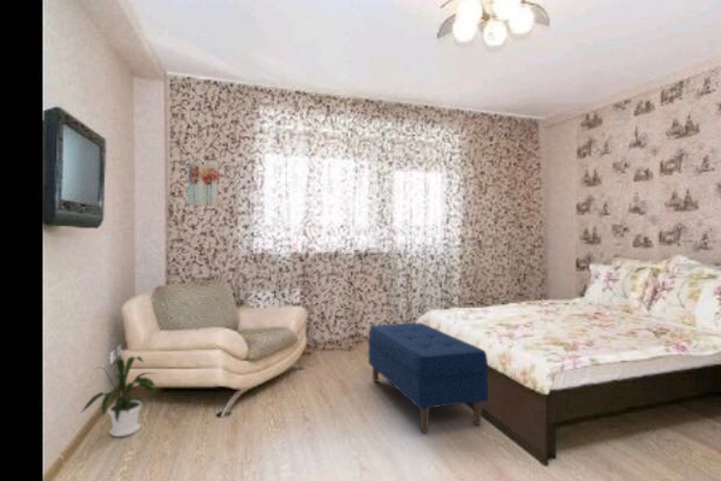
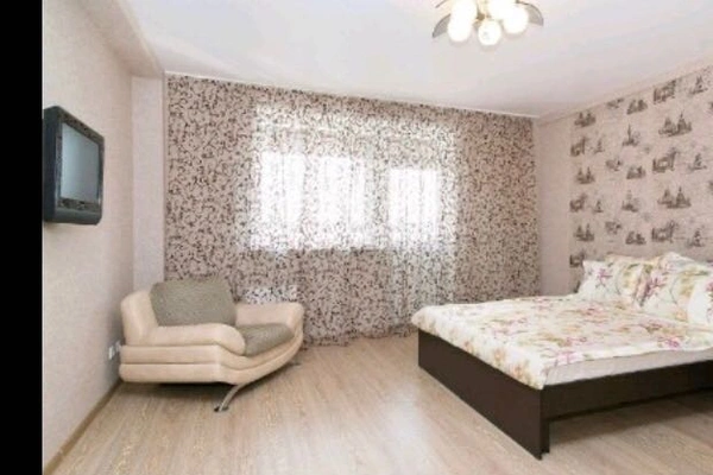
- wall art [187,162,219,207]
- bench [368,321,489,433]
- house plant [81,355,159,438]
